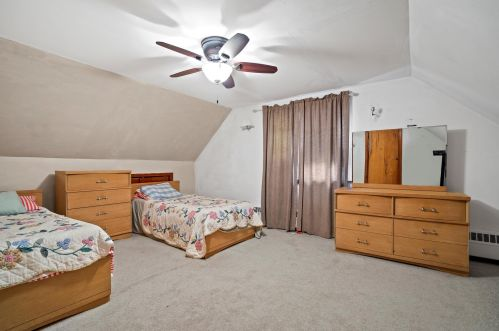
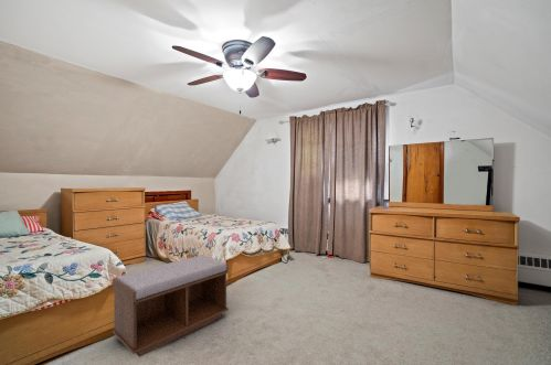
+ bench [112,255,230,358]
